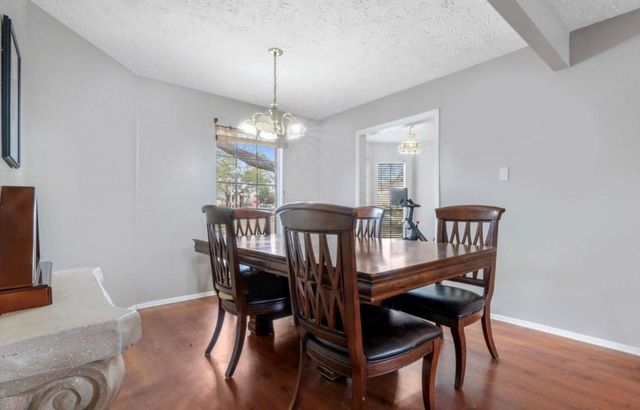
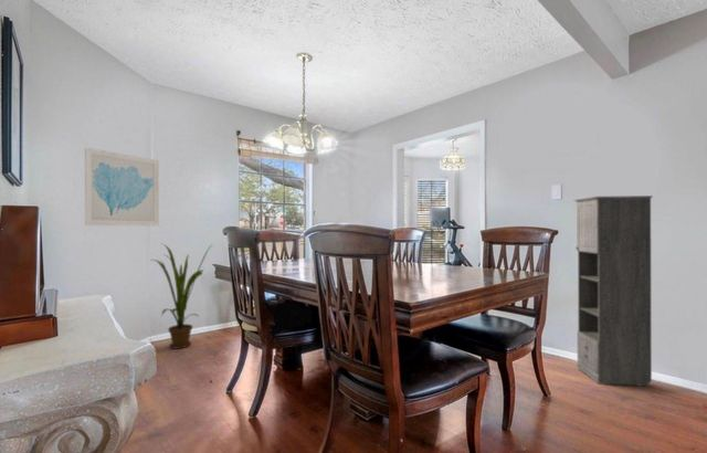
+ wall art [84,147,160,227]
+ house plant [151,242,214,349]
+ storage cabinet [573,194,654,387]
